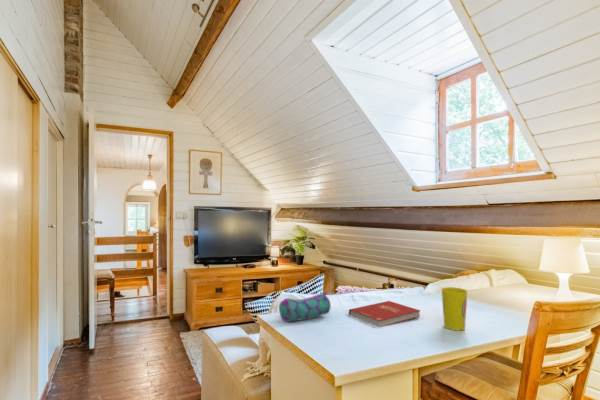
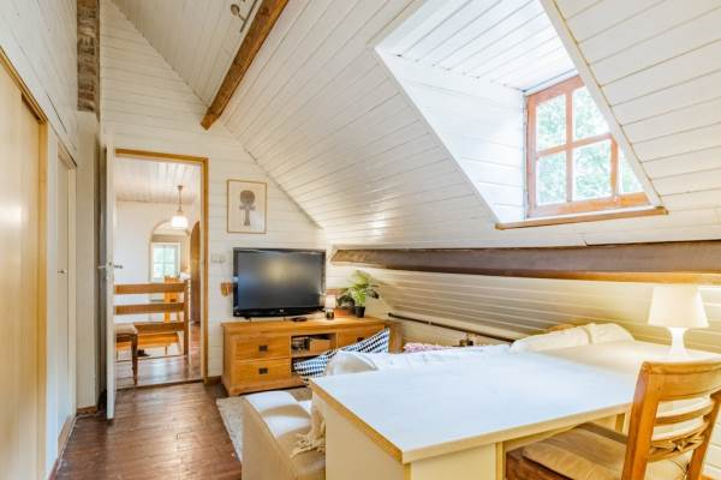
- pencil case [278,291,332,323]
- cup [441,286,468,331]
- book [348,300,422,328]
